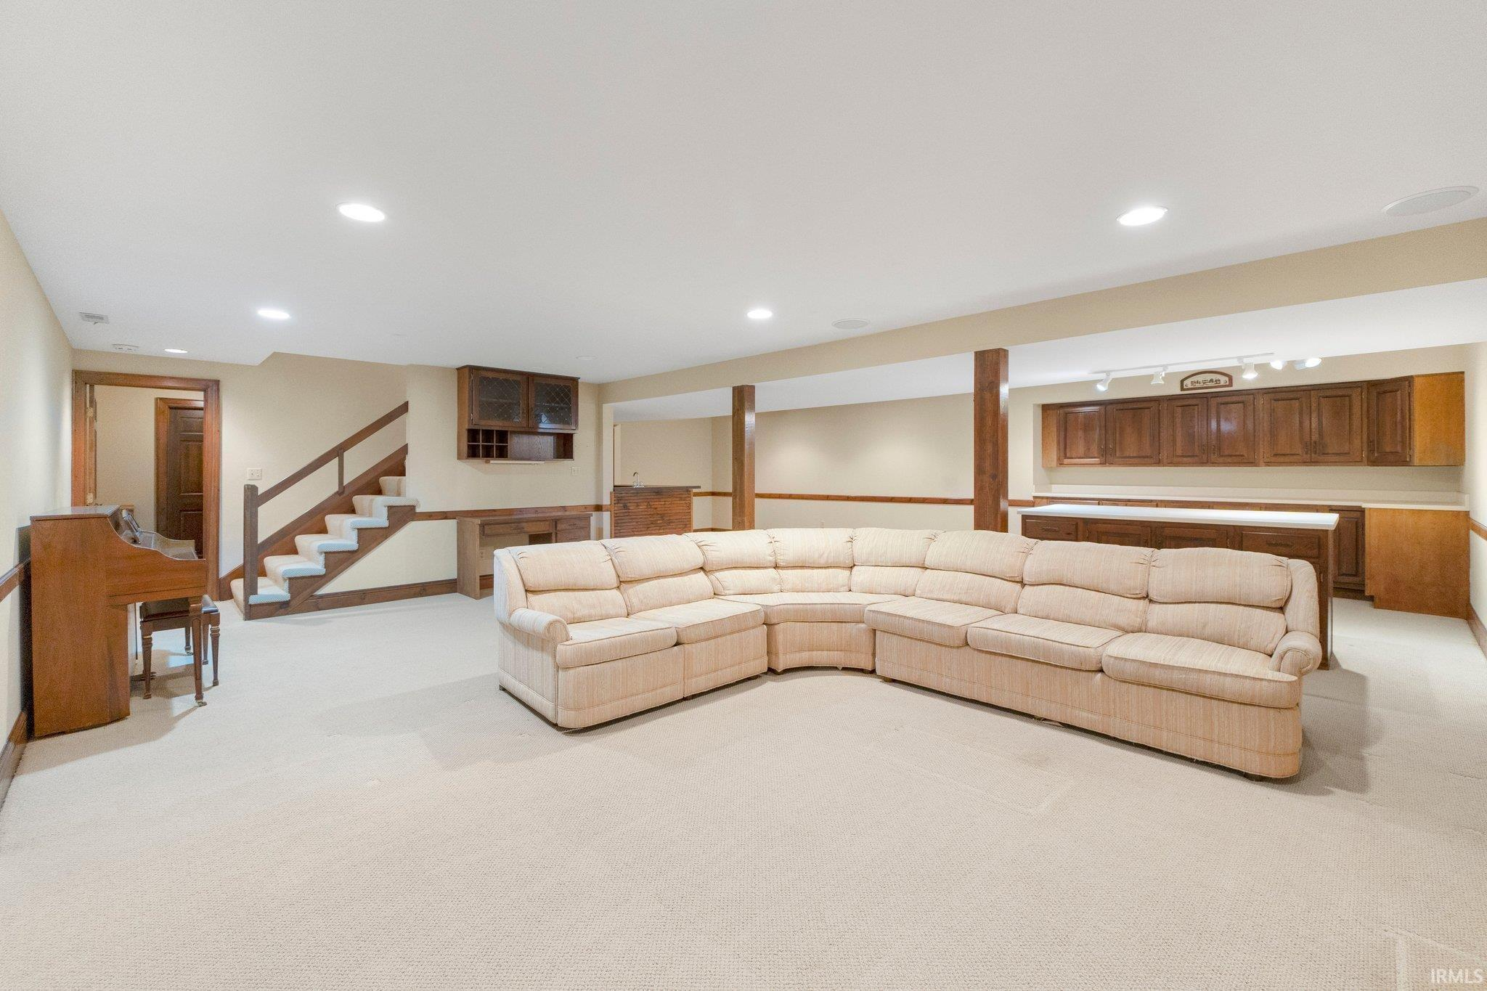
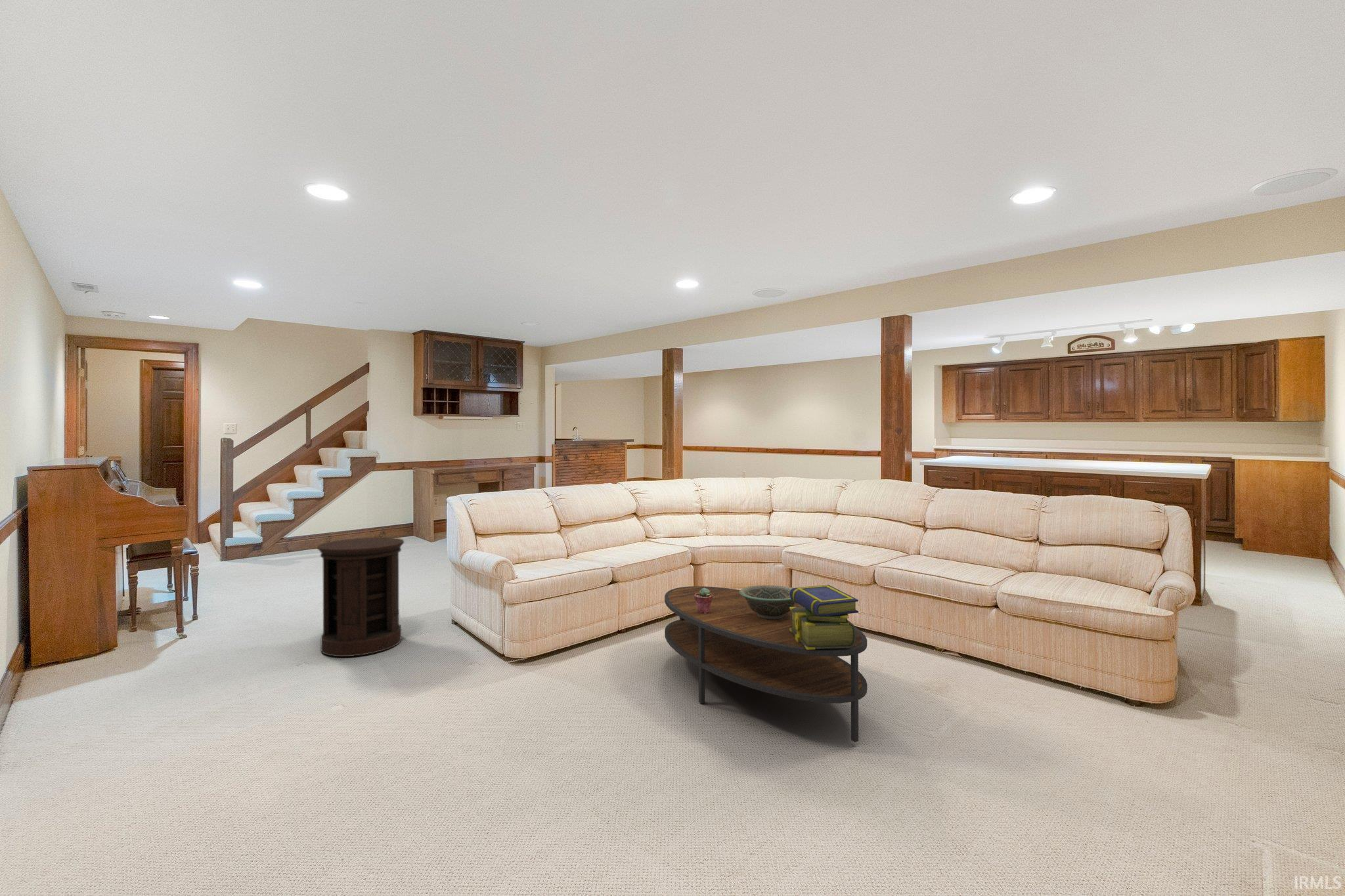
+ coffee table [664,586,868,742]
+ potted succulent [695,587,713,614]
+ decorative bowl [739,584,795,619]
+ stack of books [789,584,859,650]
+ side table [316,537,405,657]
